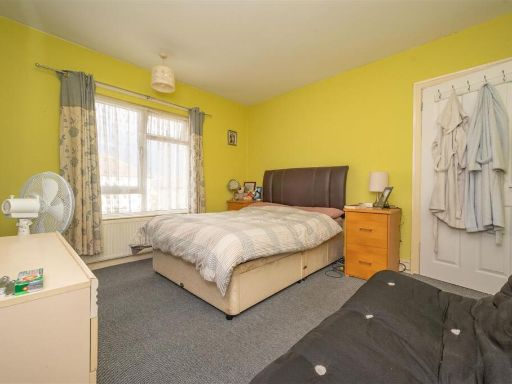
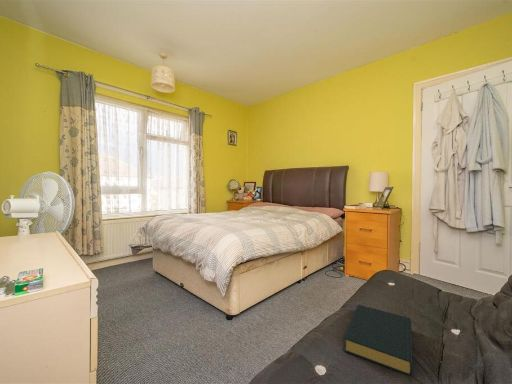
+ hardback book [342,304,413,376]
